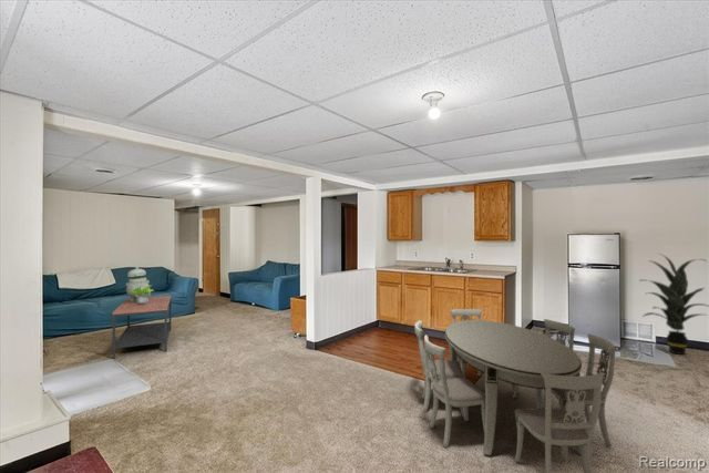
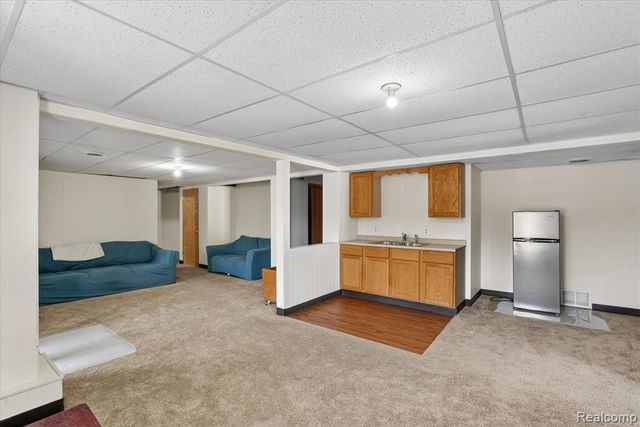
- dining table [413,308,617,473]
- coffee table [111,295,173,359]
- potted plant [129,284,155,304]
- indoor plant [637,253,709,356]
- vessel [125,264,151,301]
